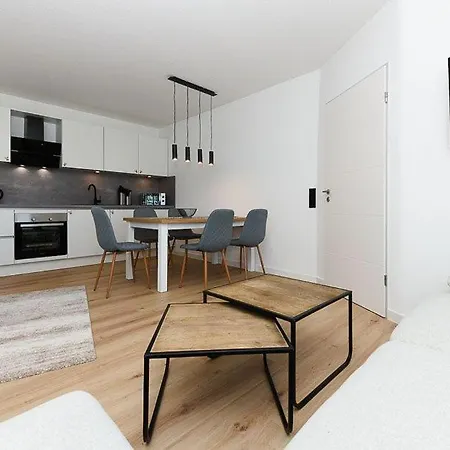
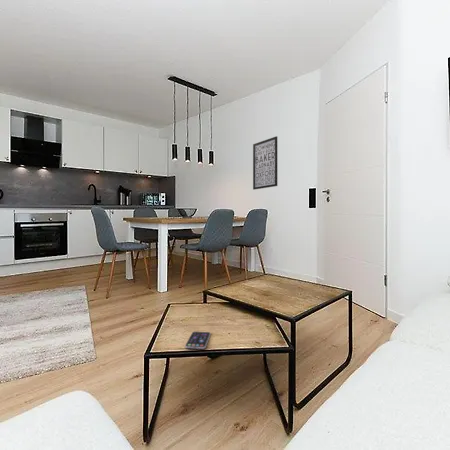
+ wall art [252,135,278,190]
+ smartphone [184,330,211,350]
